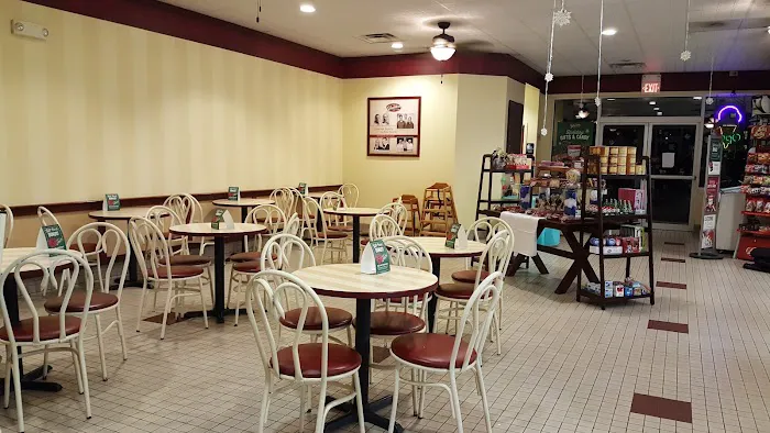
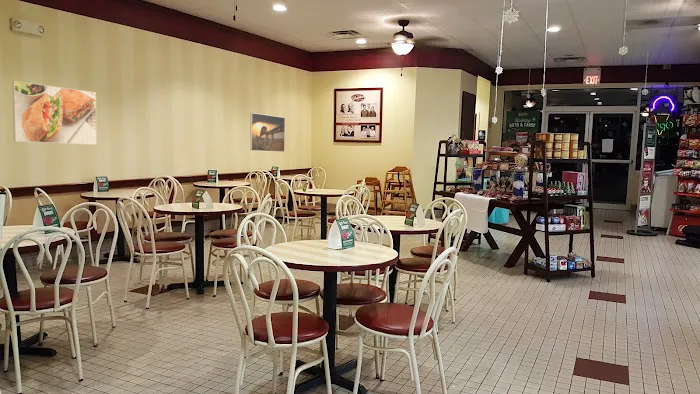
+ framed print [249,112,286,153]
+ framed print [11,80,98,146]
